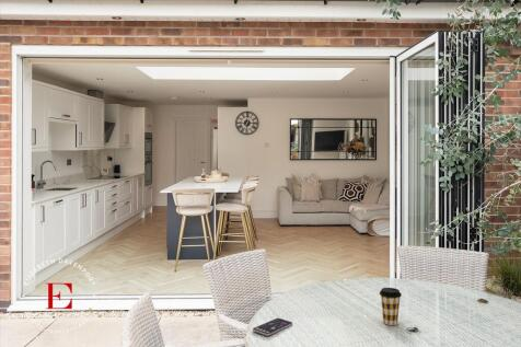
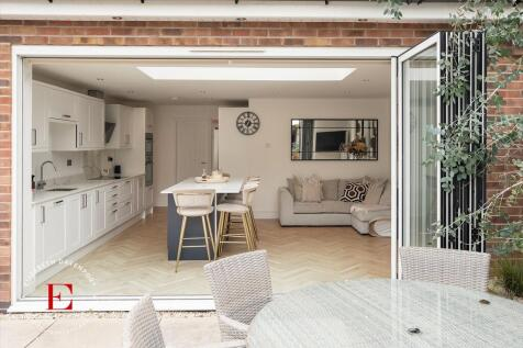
- coffee cup [379,287,403,326]
- smartphone [252,317,293,337]
